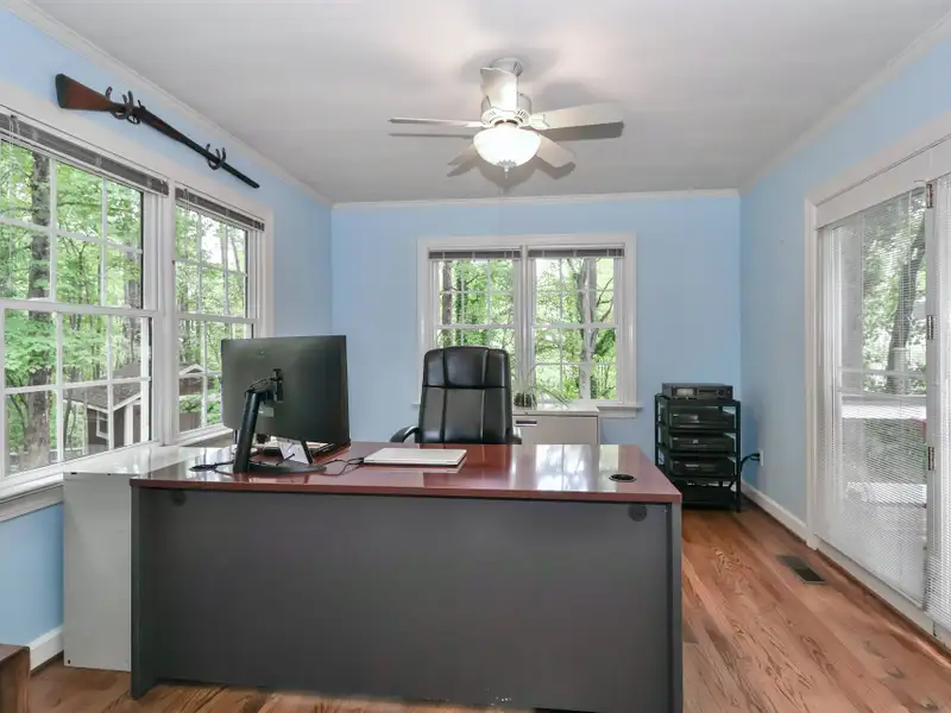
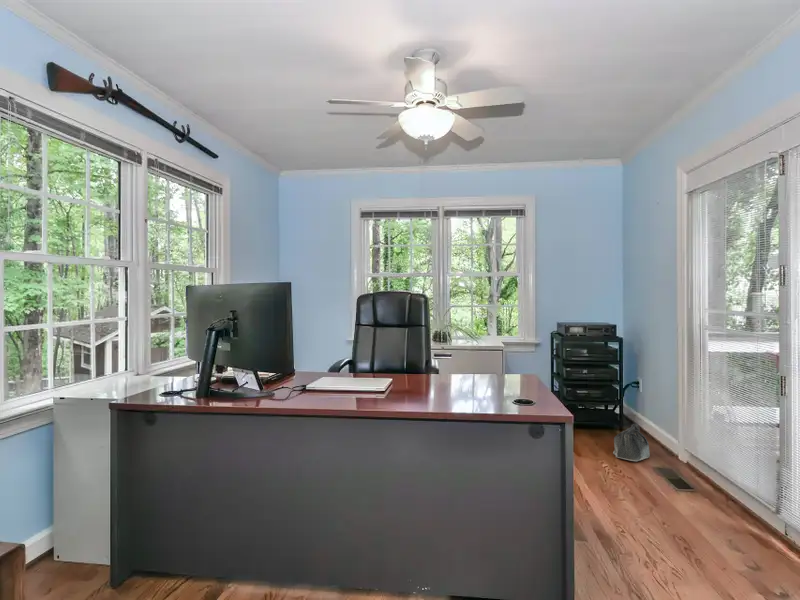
+ saddlebag [612,423,651,462]
